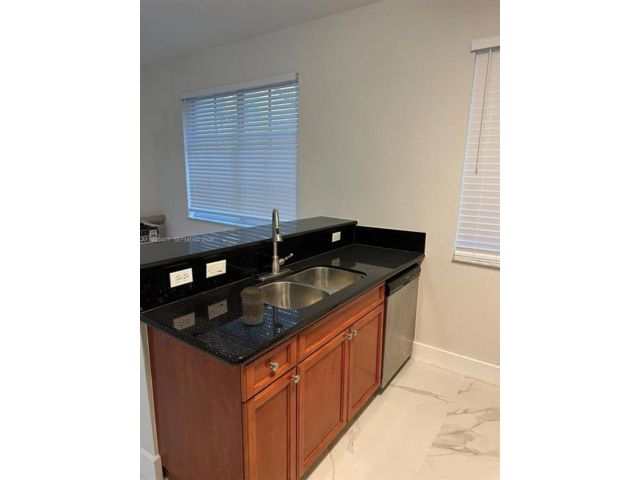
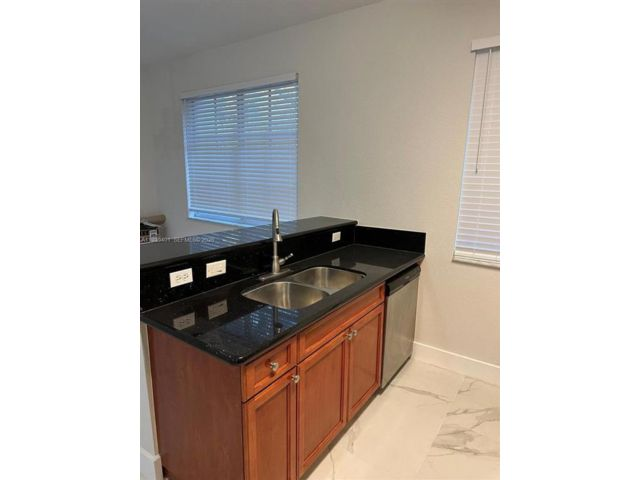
- coffee cup [240,286,266,326]
